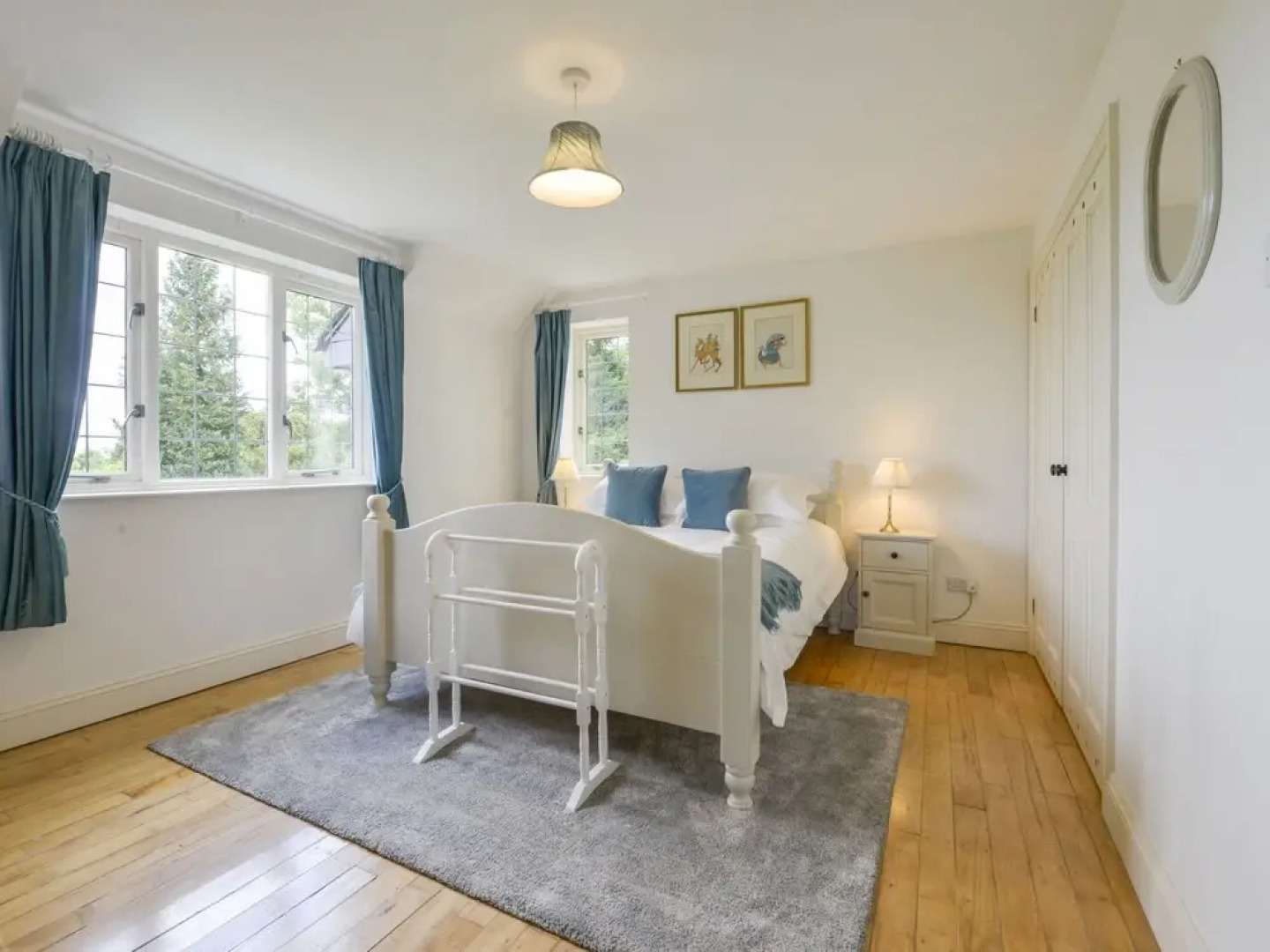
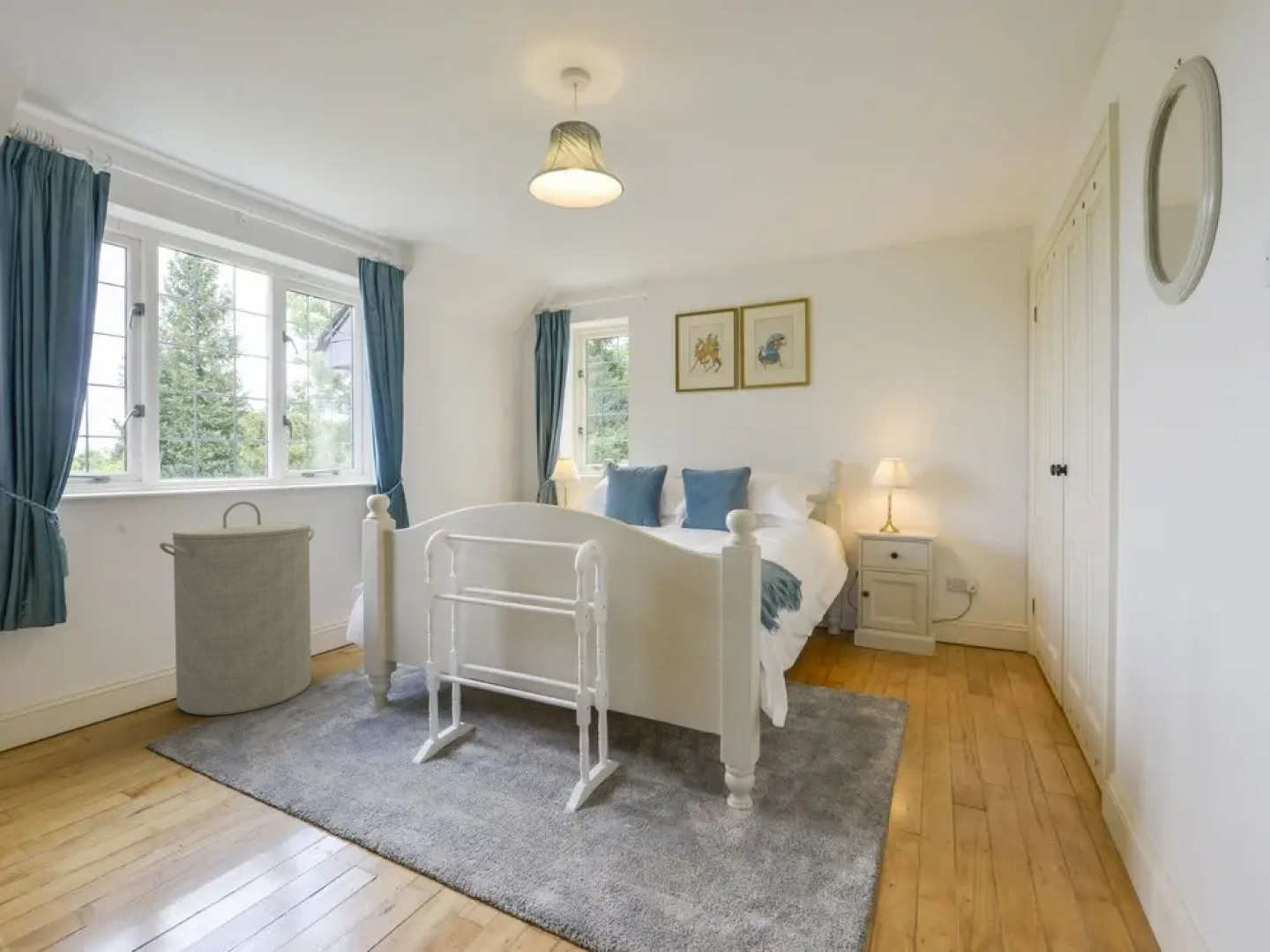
+ laundry hamper [159,500,315,717]
